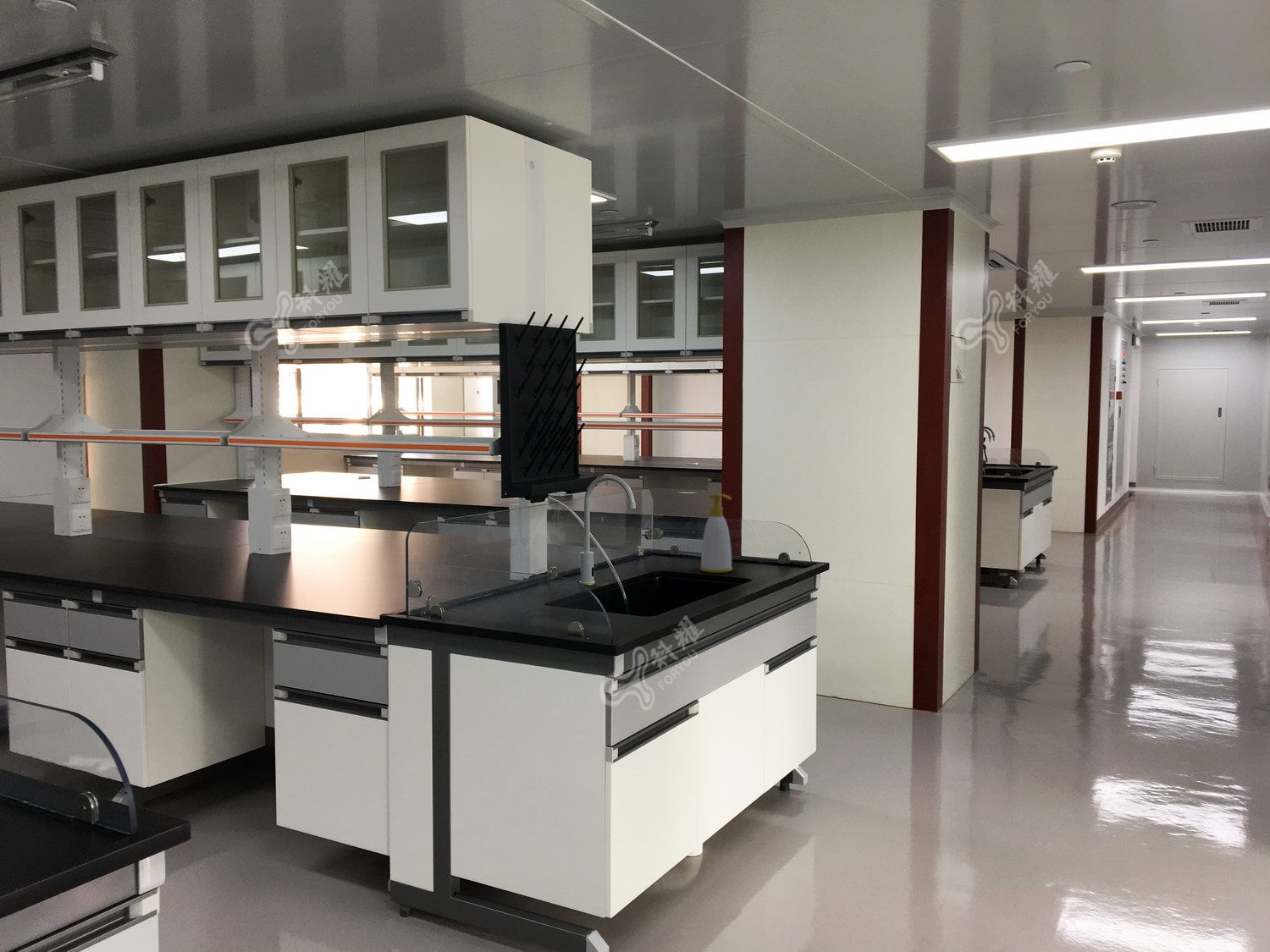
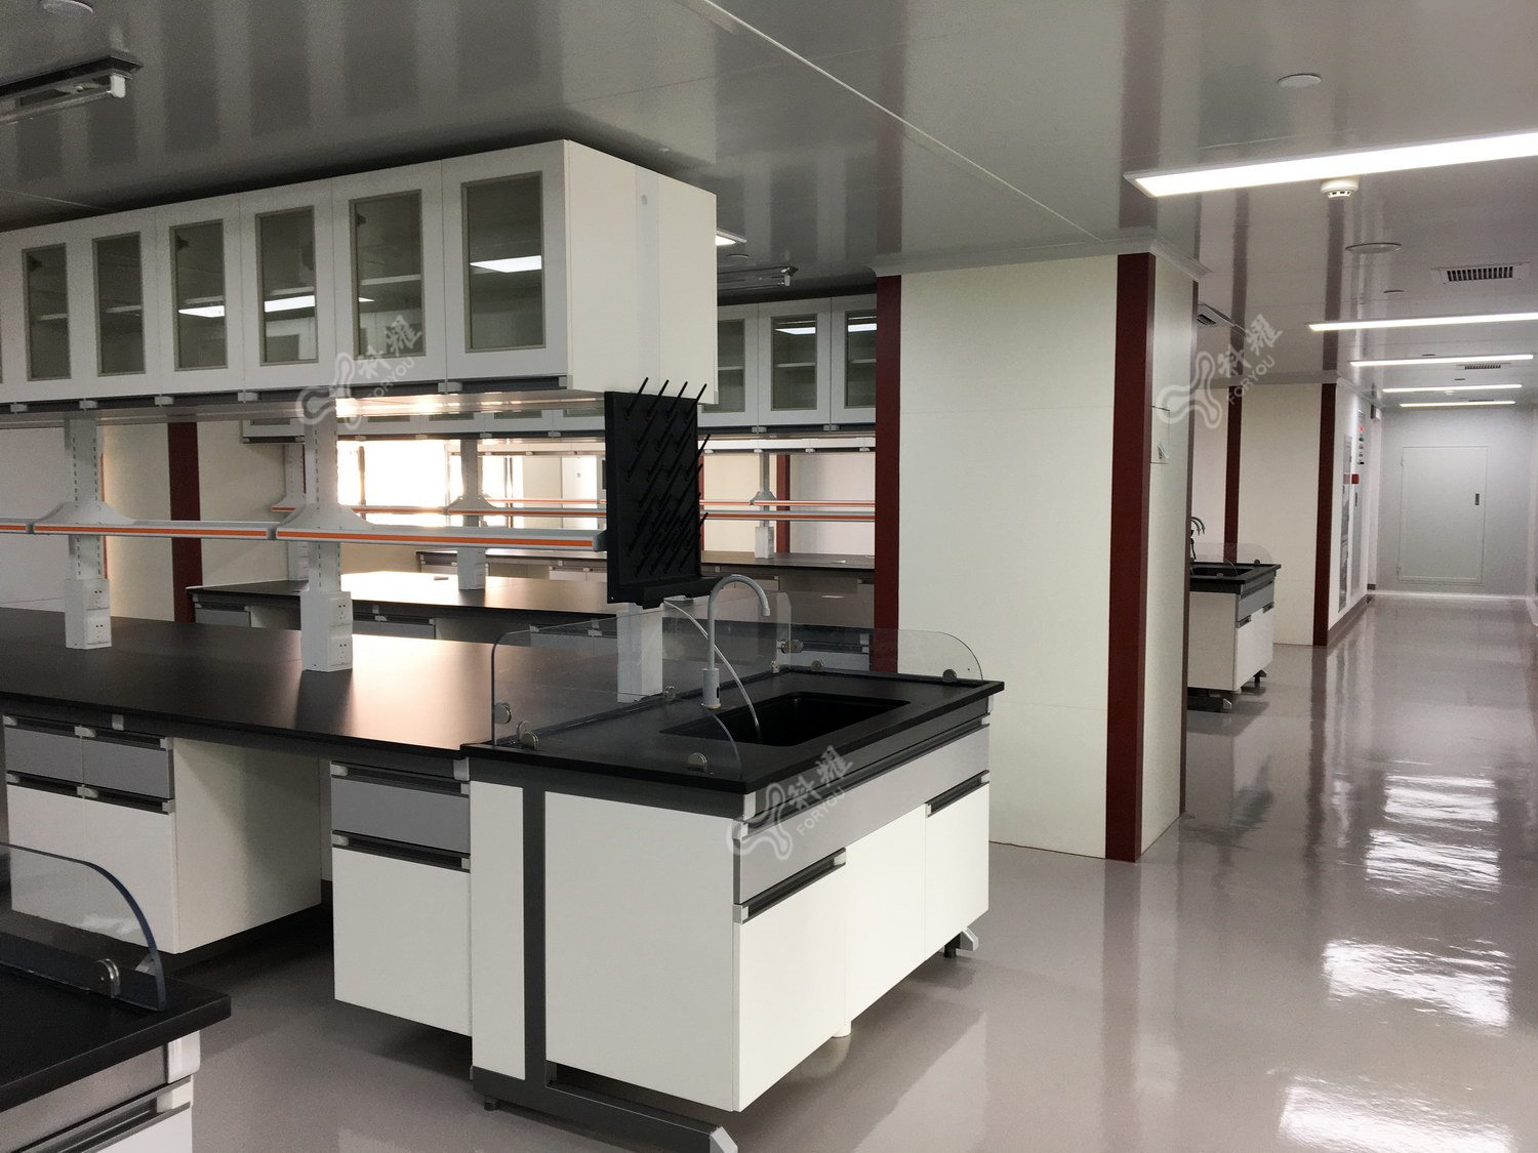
- soap bottle [699,493,733,574]
